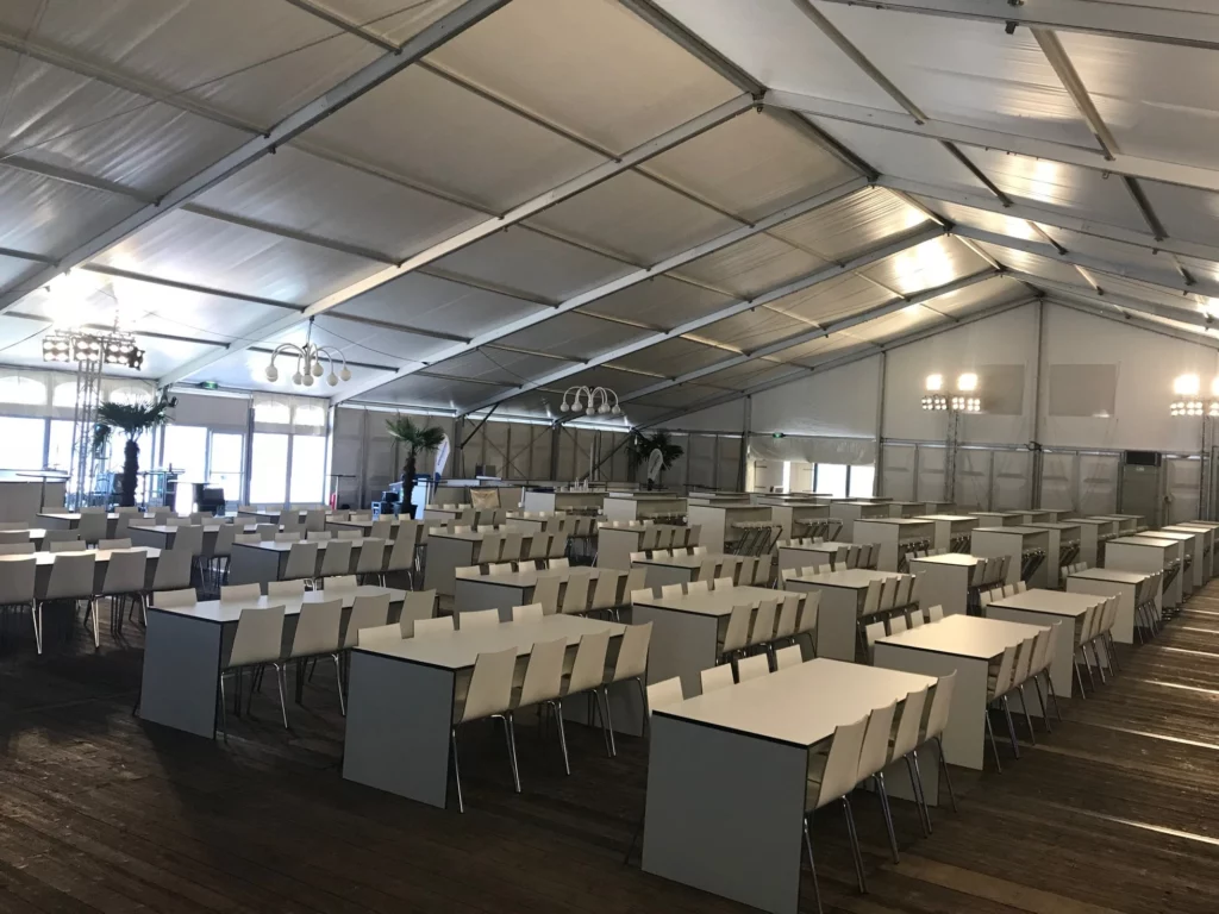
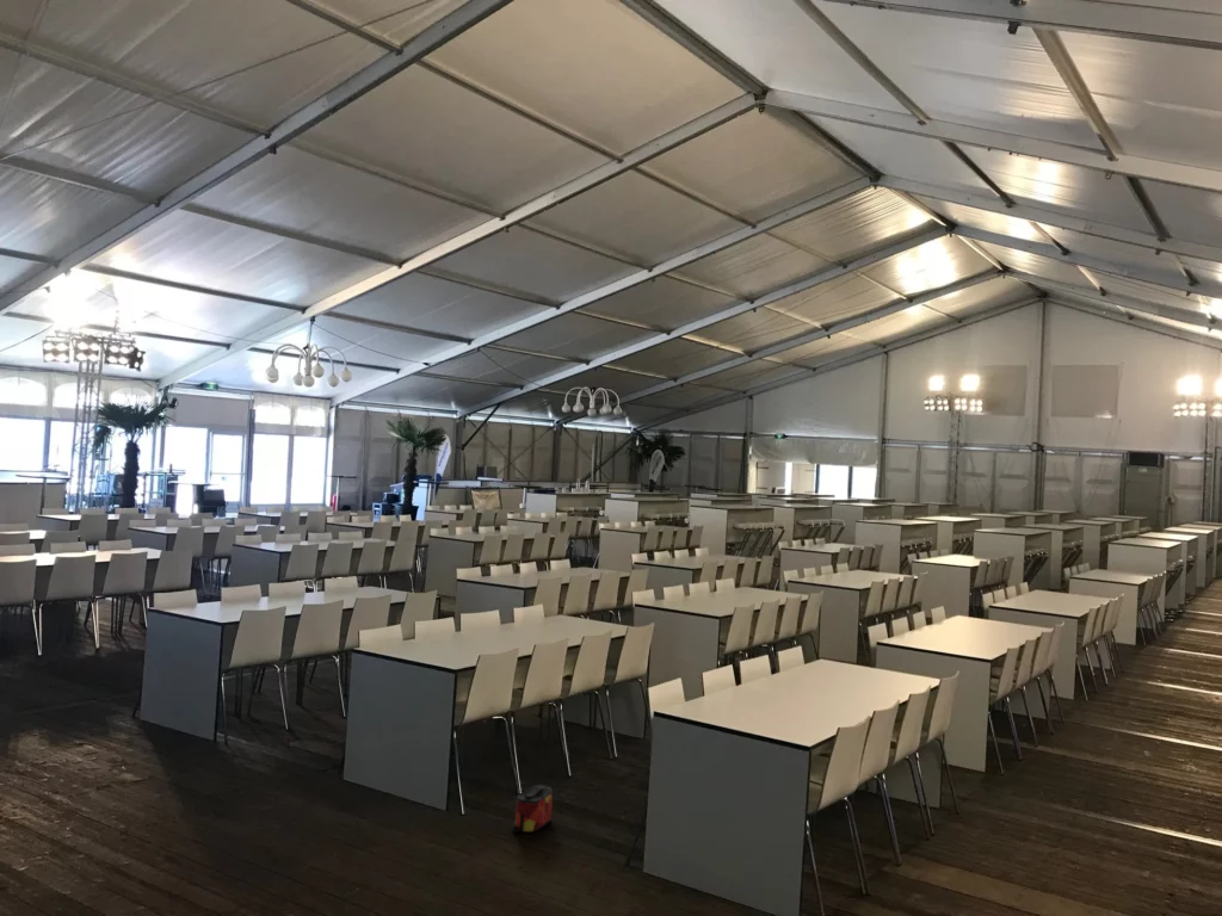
+ bag [512,784,554,834]
